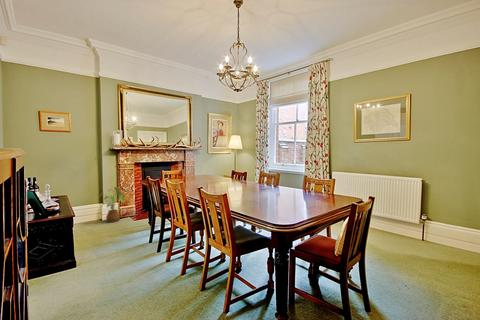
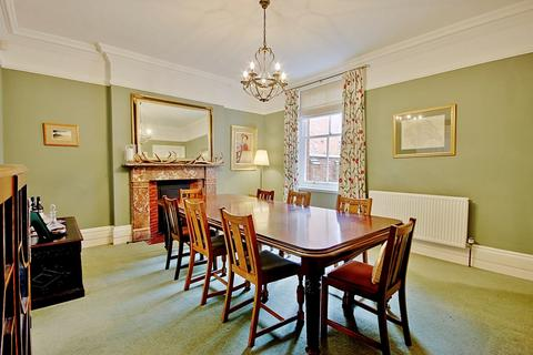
- house plant [98,186,130,223]
